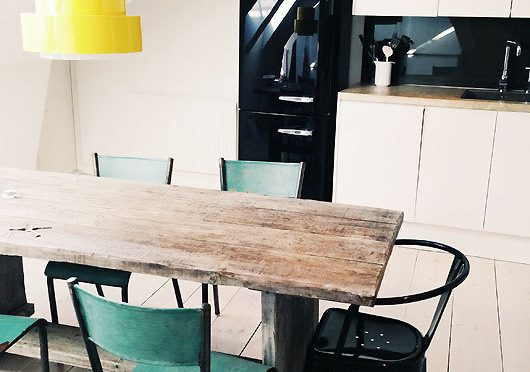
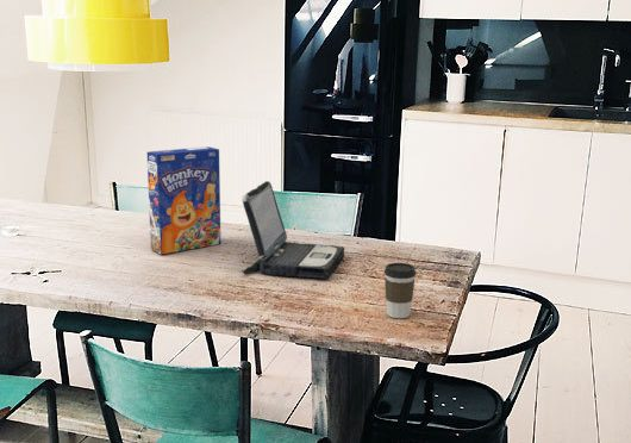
+ coffee cup [383,262,417,319]
+ laptop [240,180,345,279]
+ cereal box [146,145,221,256]
